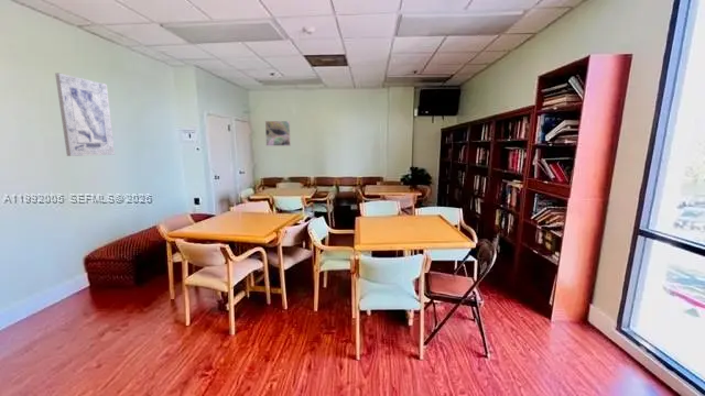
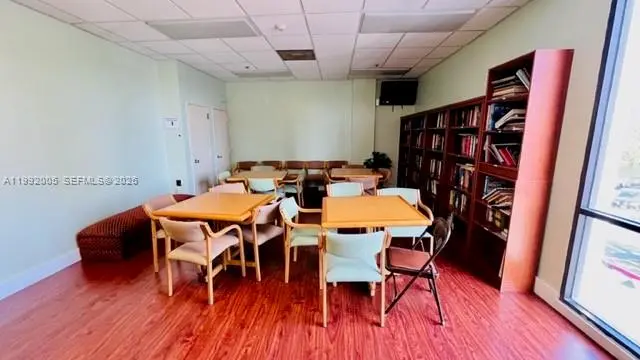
- wall art [54,73,116,157]
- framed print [264,120,292,147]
